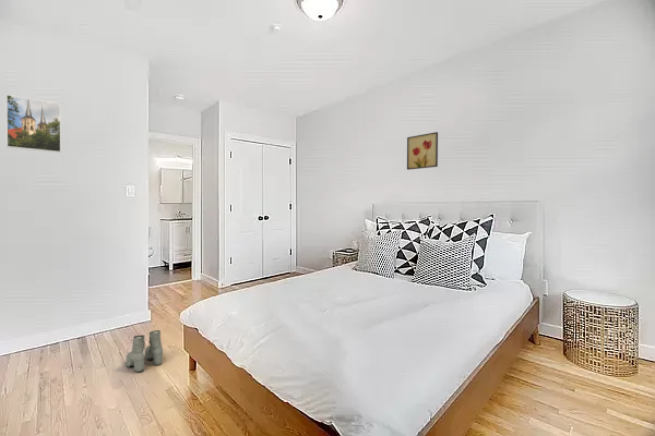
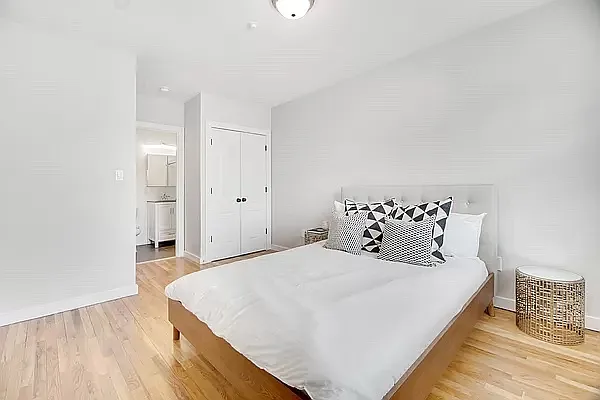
- boots [124,329,164,373]
- wall art [406,131,439,171]
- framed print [5,94,62,154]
